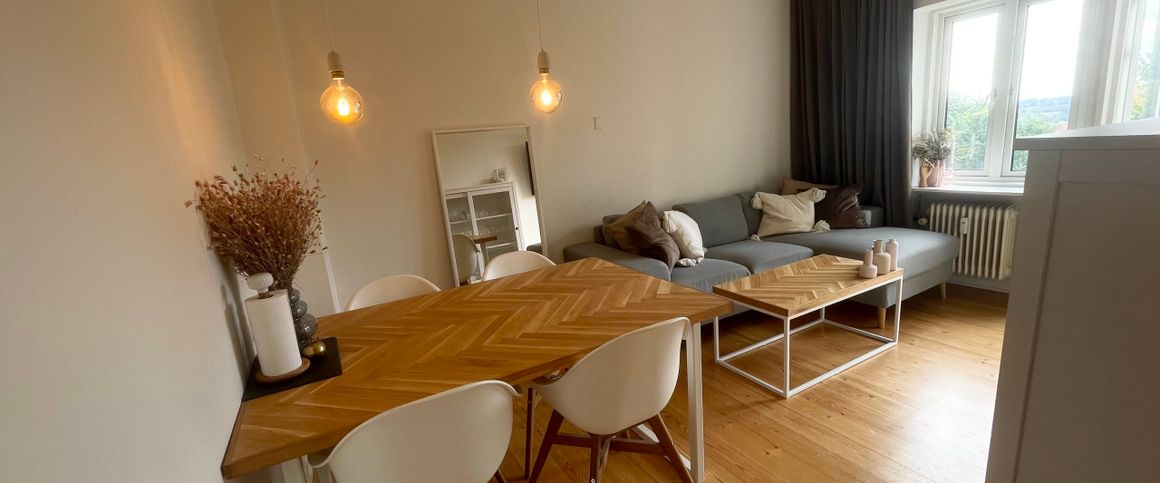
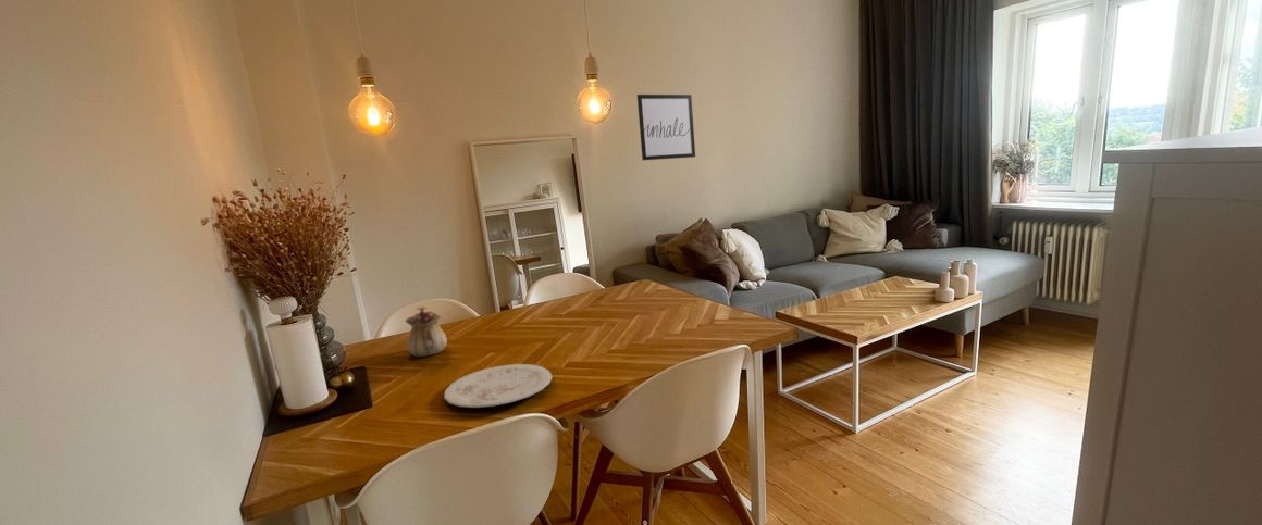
+ plate [443,363,553,409]
+ wall art [636,93,696,161]
+ teapot [405,305,448,358]
